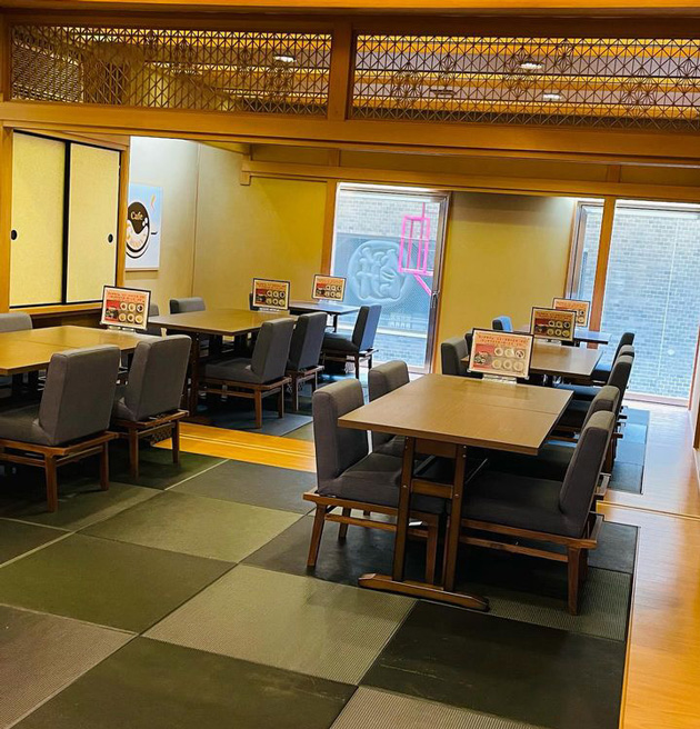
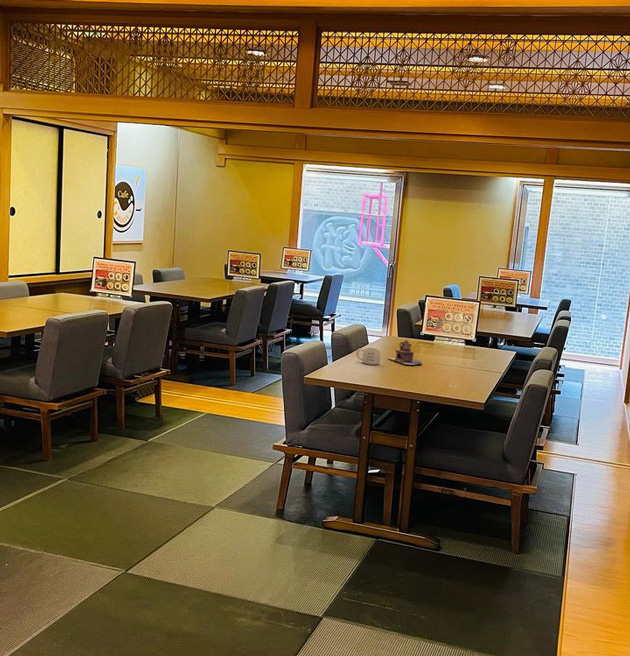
+ mug [355,347,381,366]
+ teapot [386,339,423,366]
